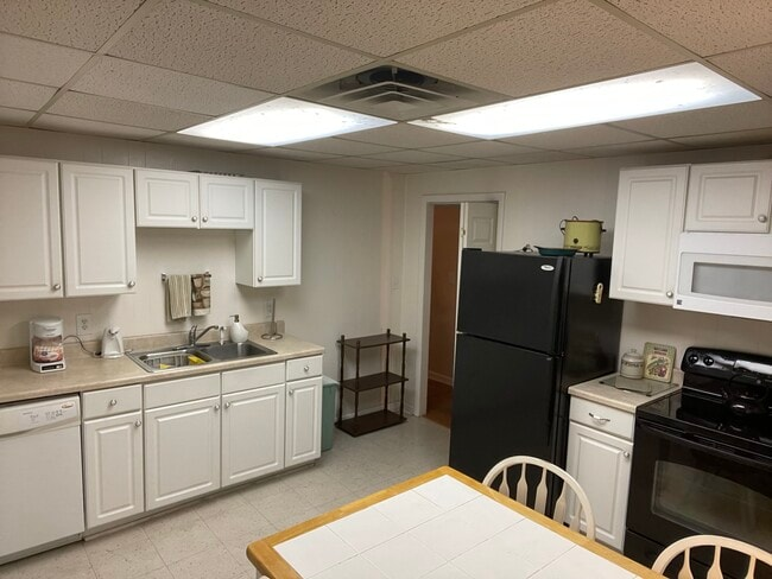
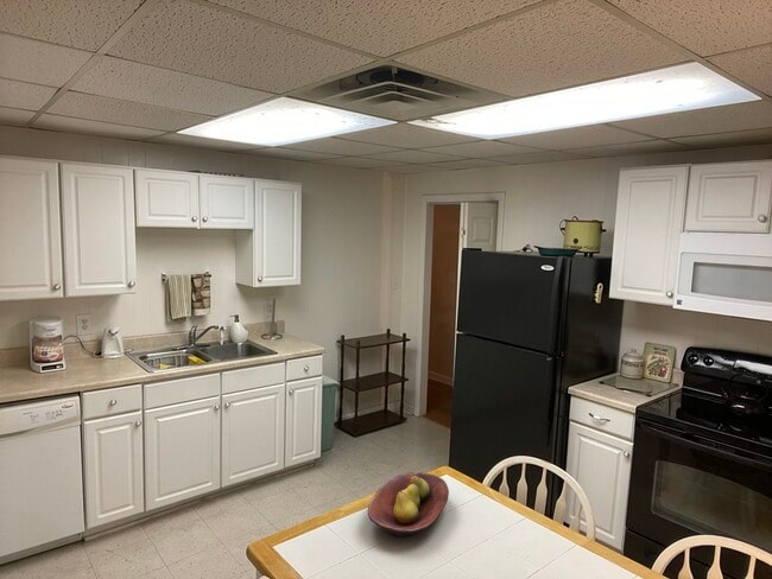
+ fruit bowl [367,471,450,539]
